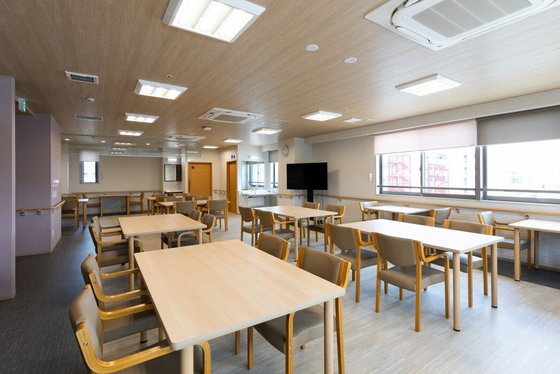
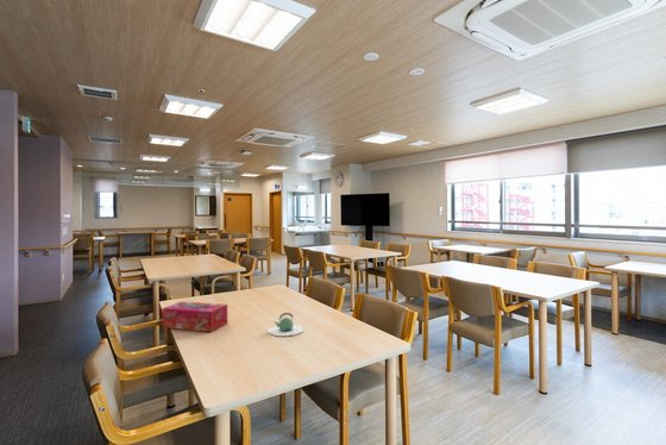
+ tissue box [161,301,228,333]
+ teapot [268,312,304,337]
